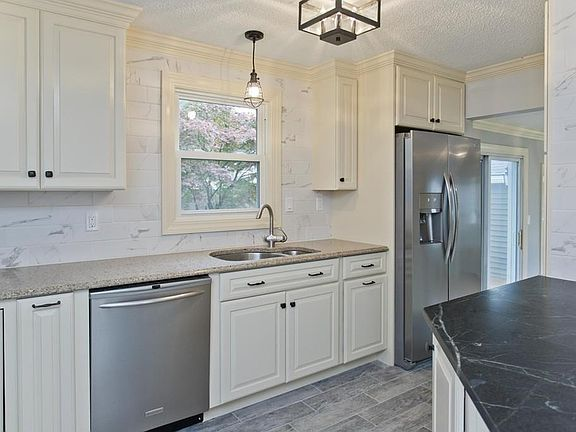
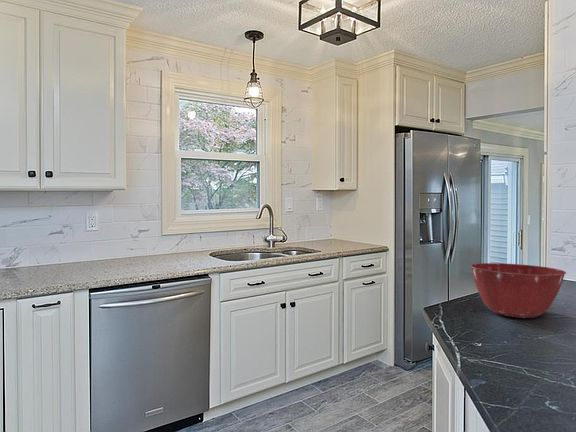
+ mixing bowl [469,262,567,319]
